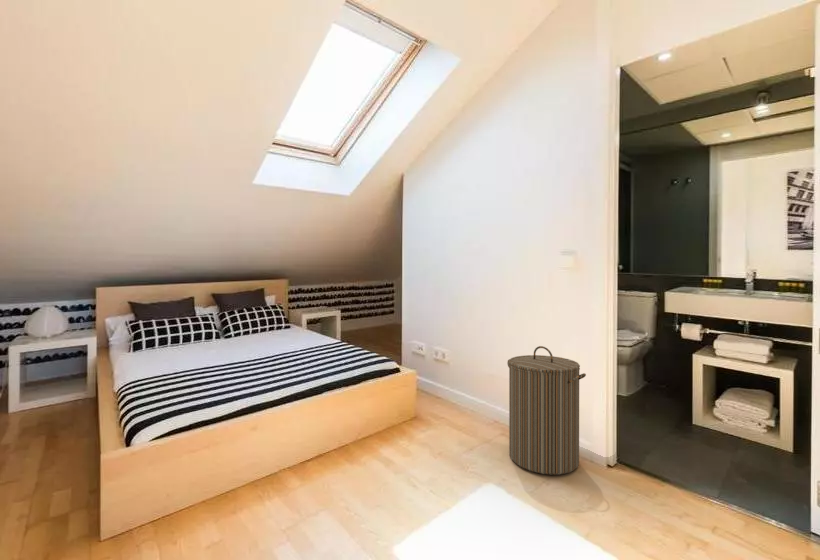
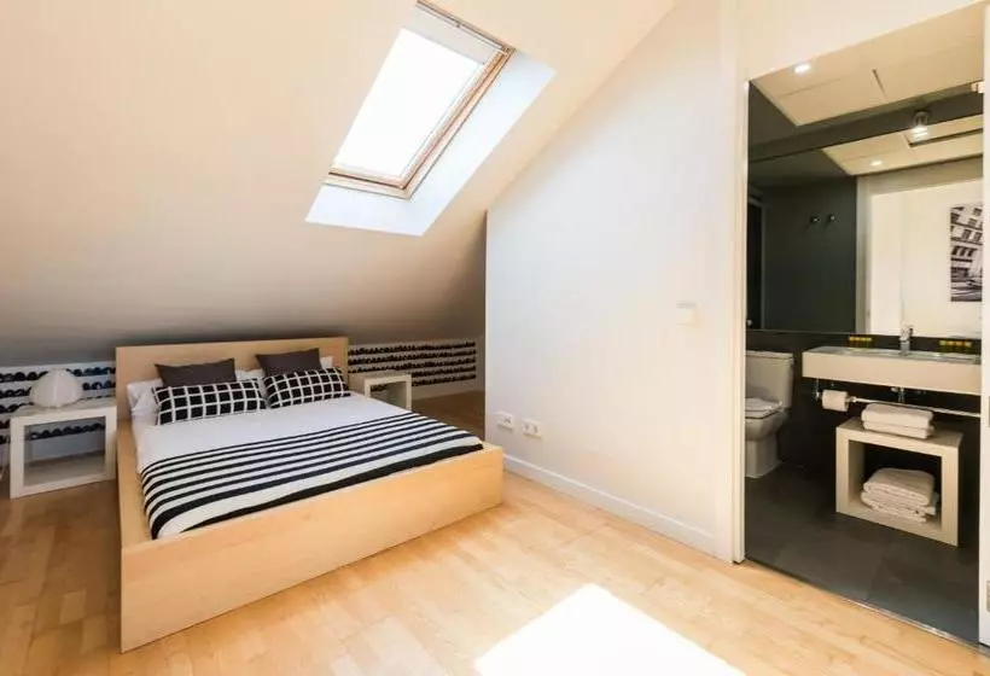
- laundry hamper [506,345,587,476]
